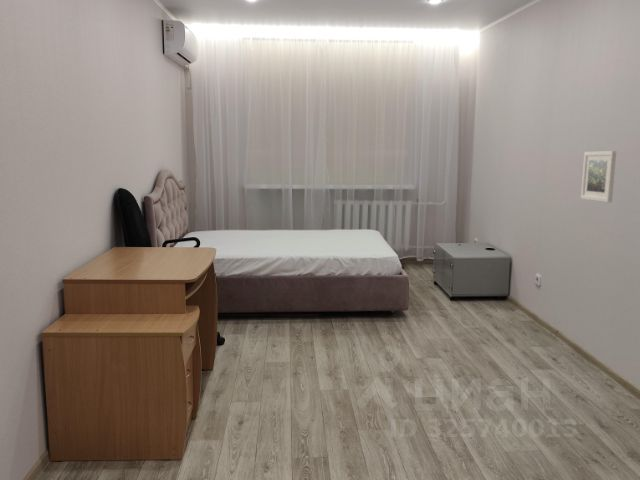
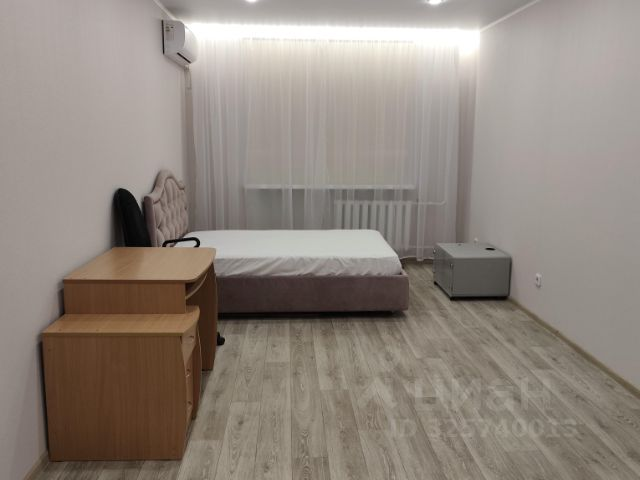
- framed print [580,150,617,203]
